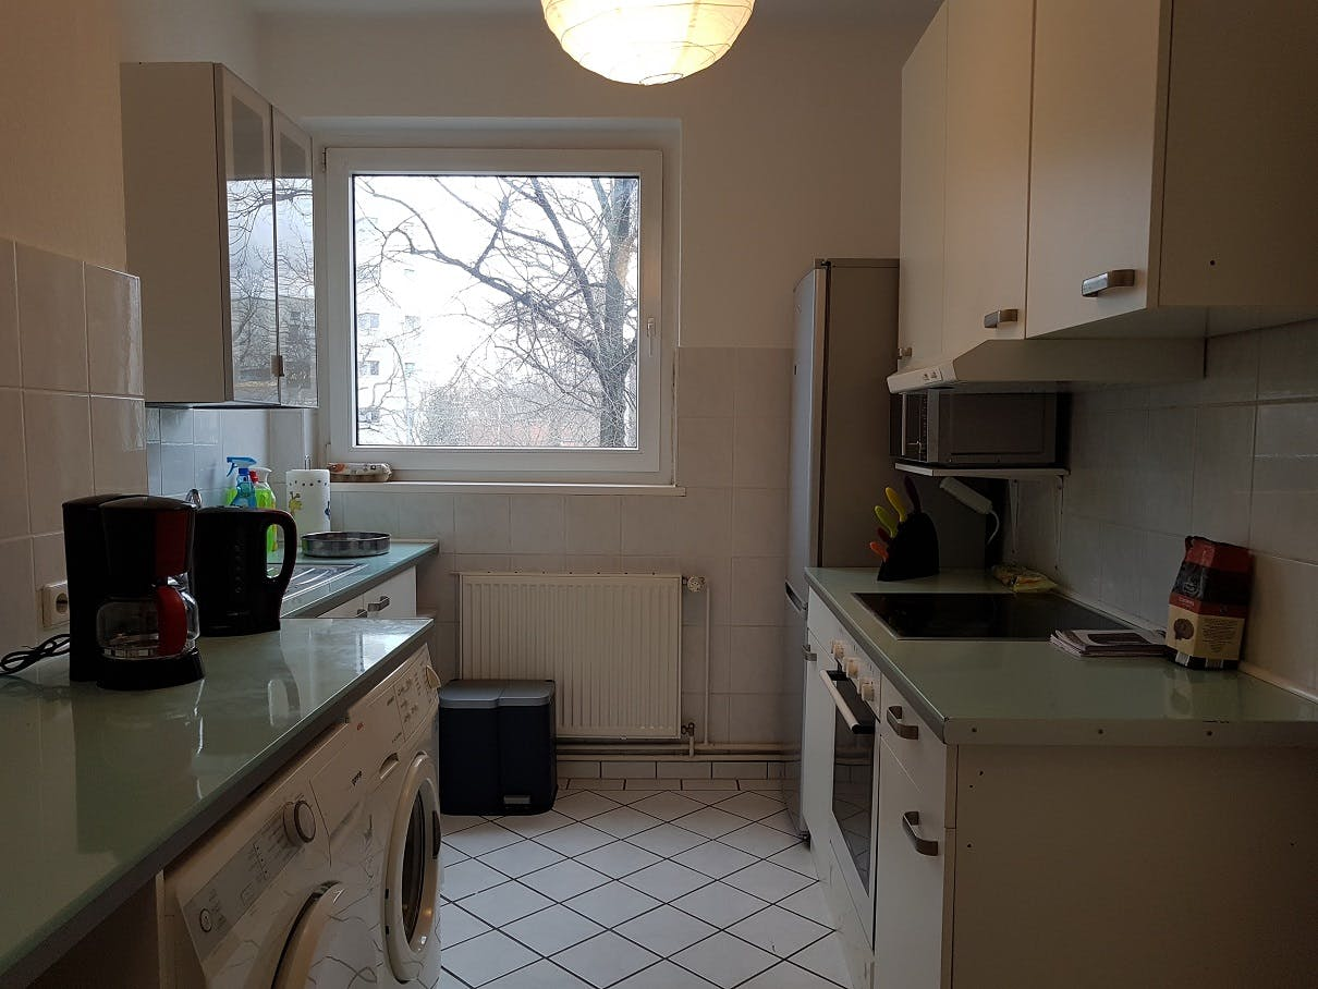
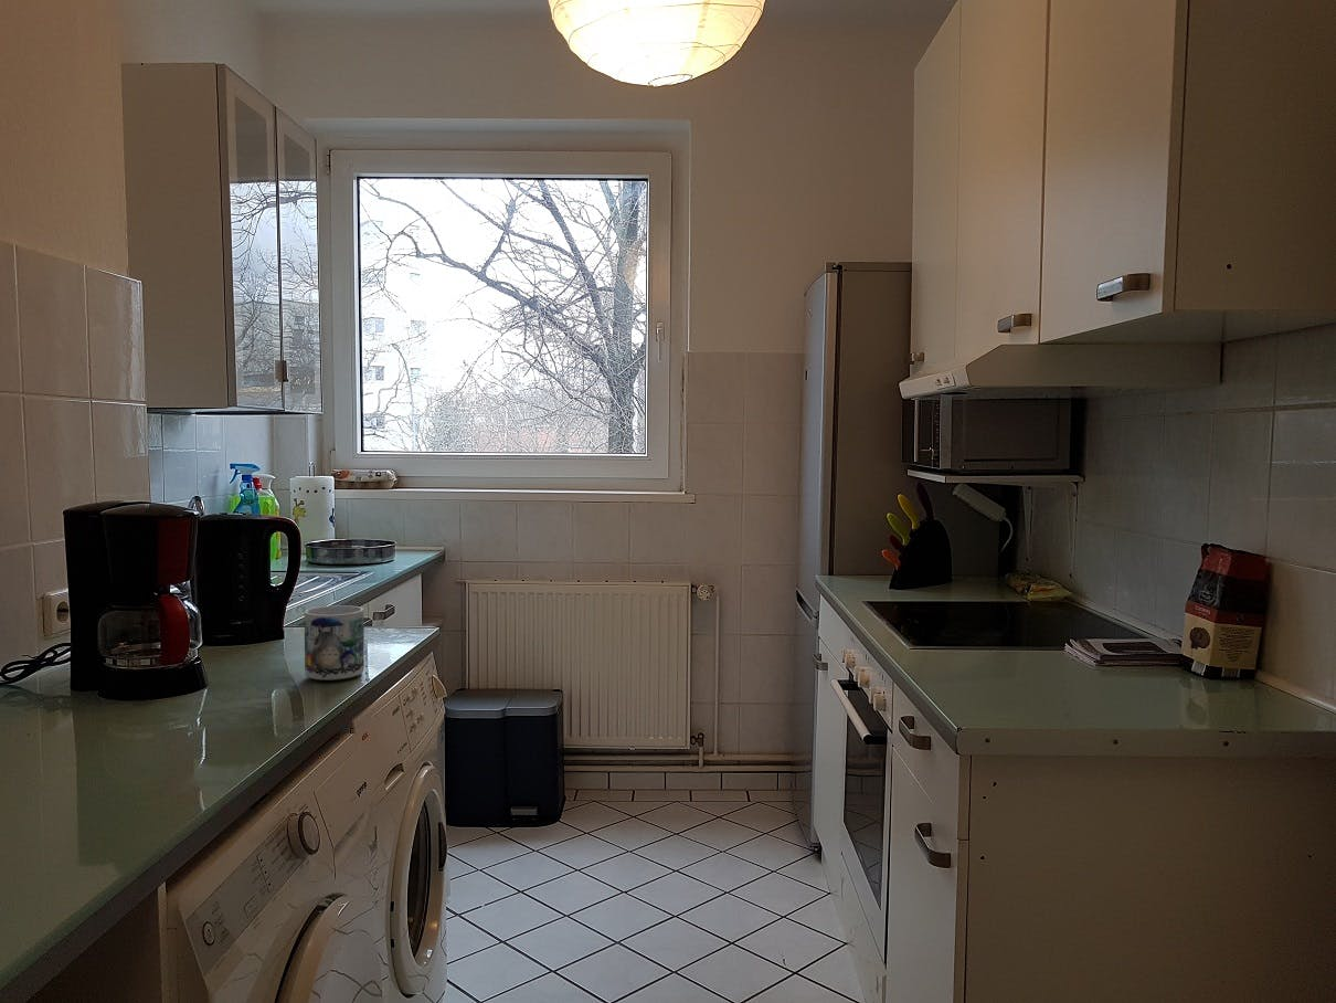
+ mug [304,604,365,682]
